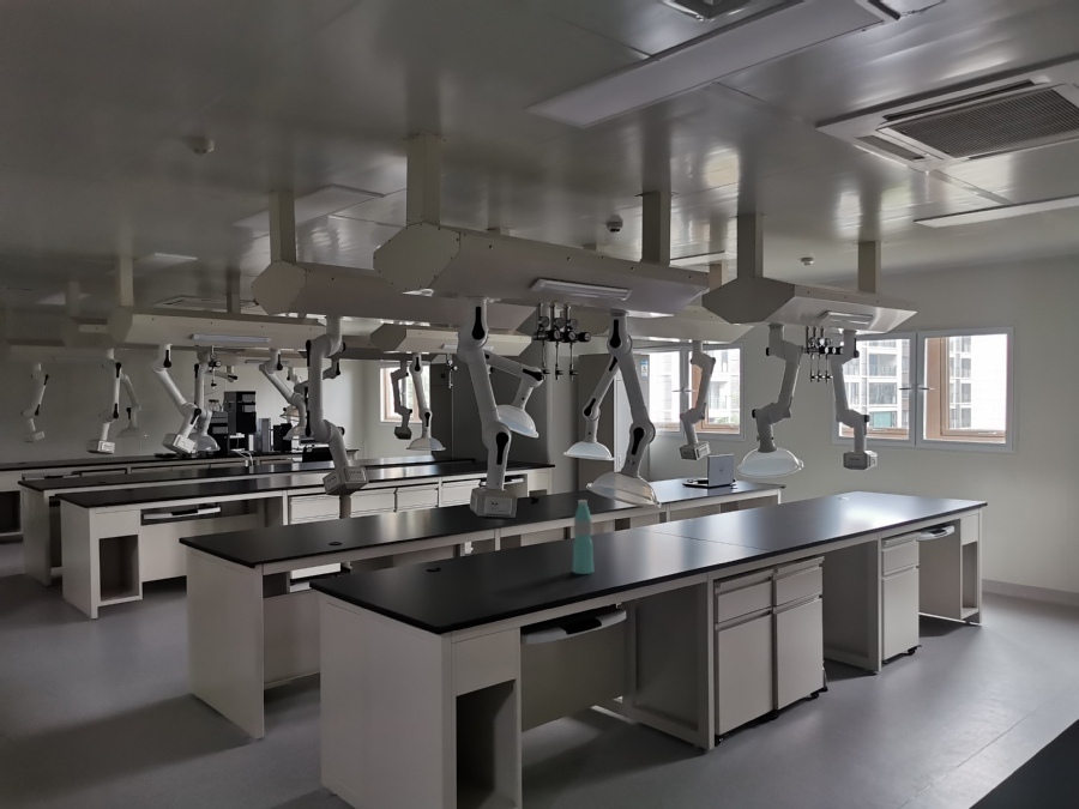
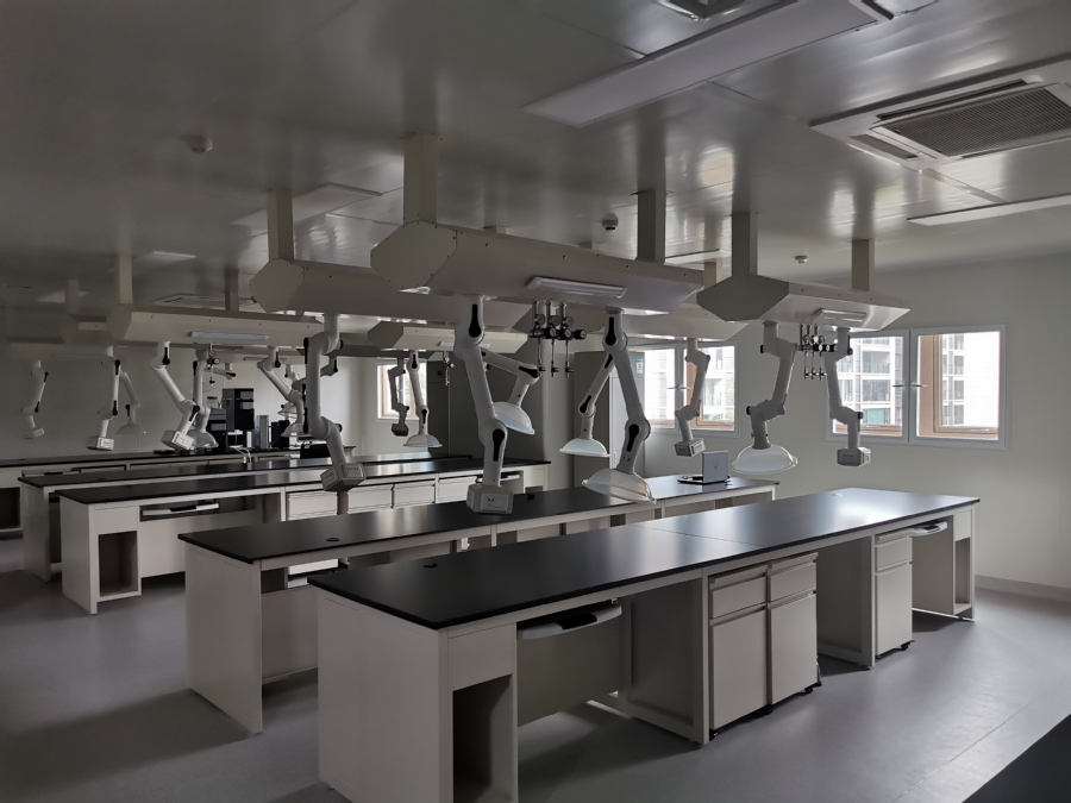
- water bottle [572,499,595,575]
